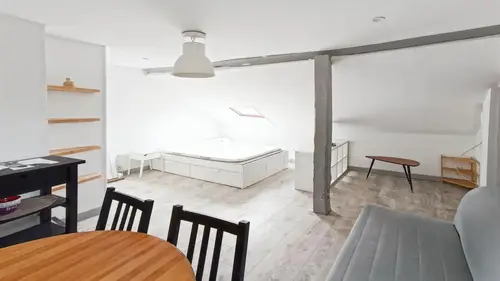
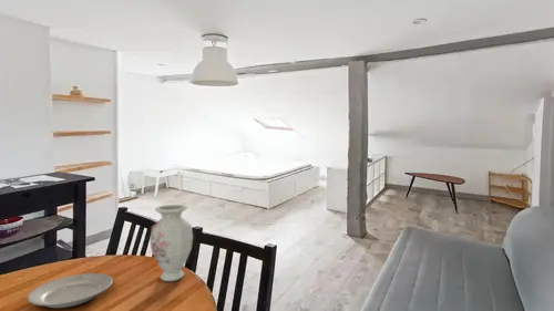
+ vase [148,204,194,282]
+ plate [27,272,113,309]
